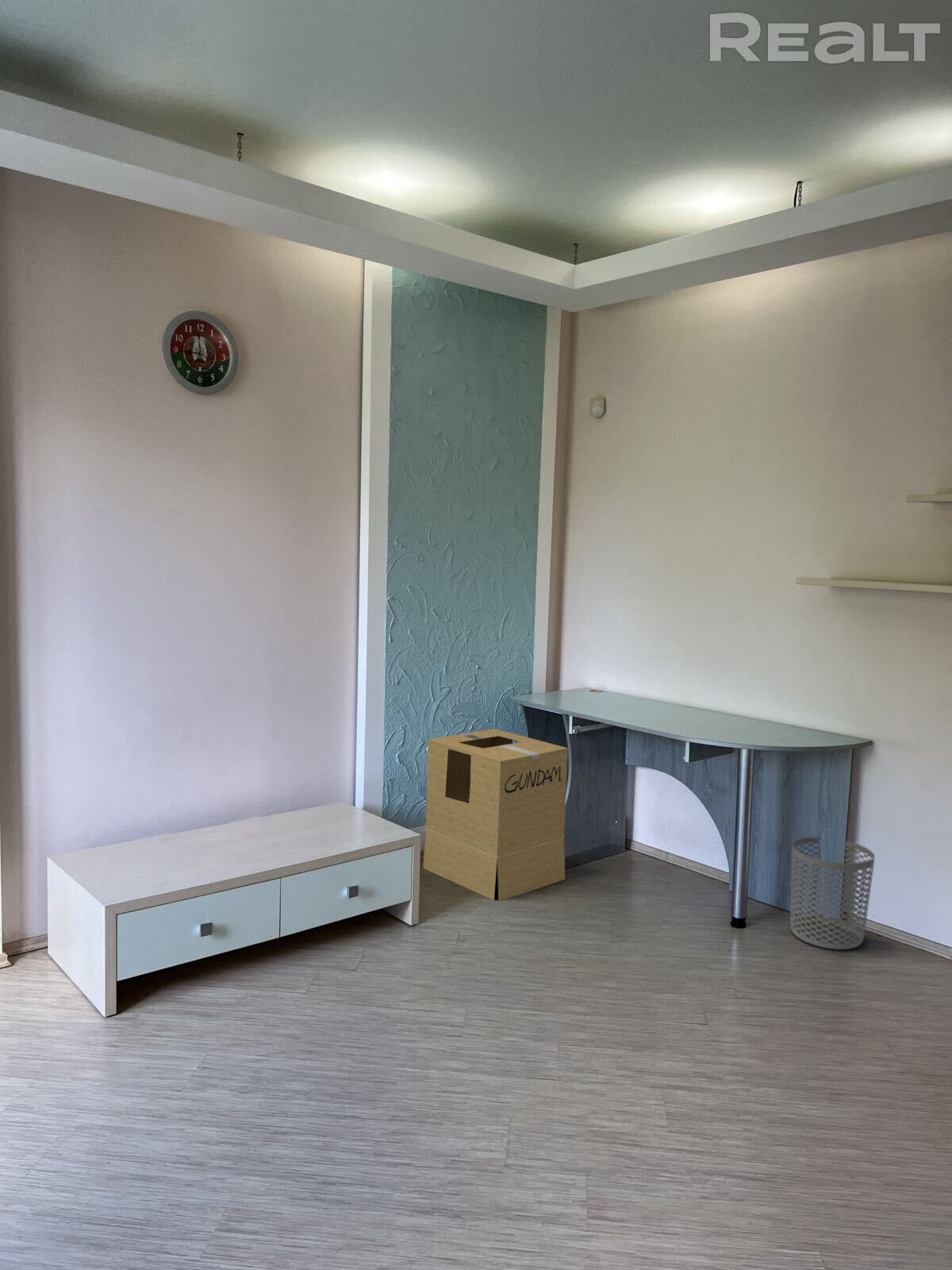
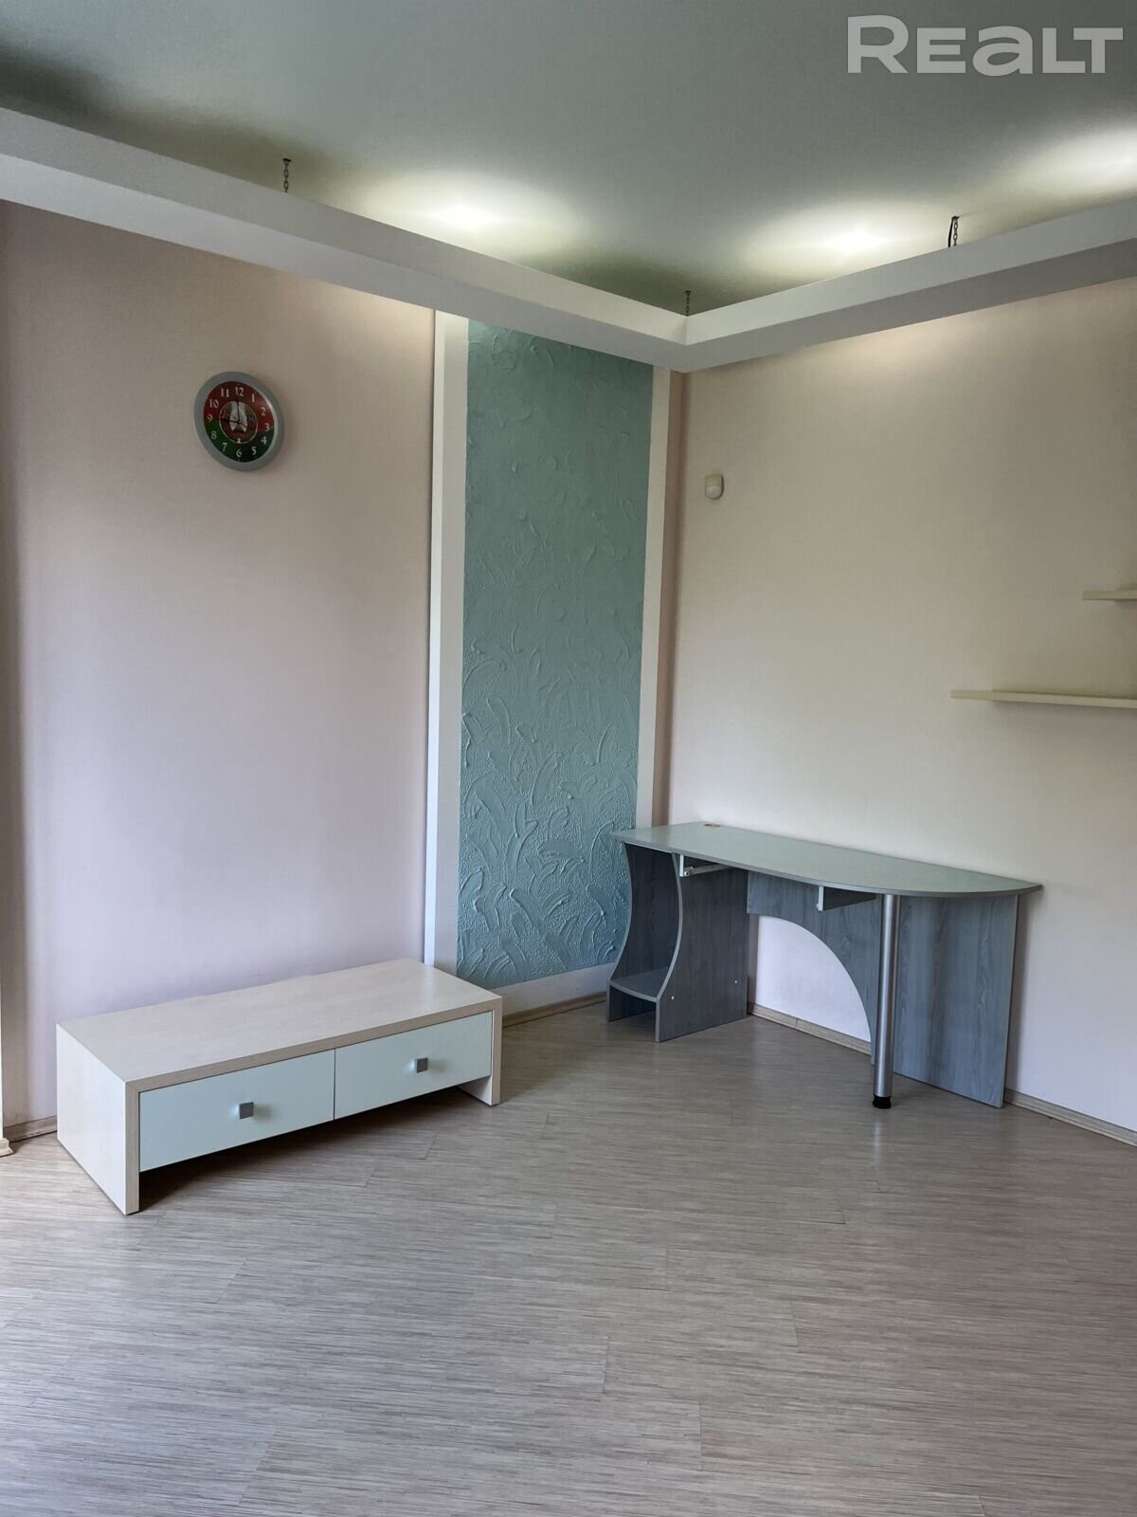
- cardboard box [421,728,569,902]
- waste bin [789,837,876,950]
